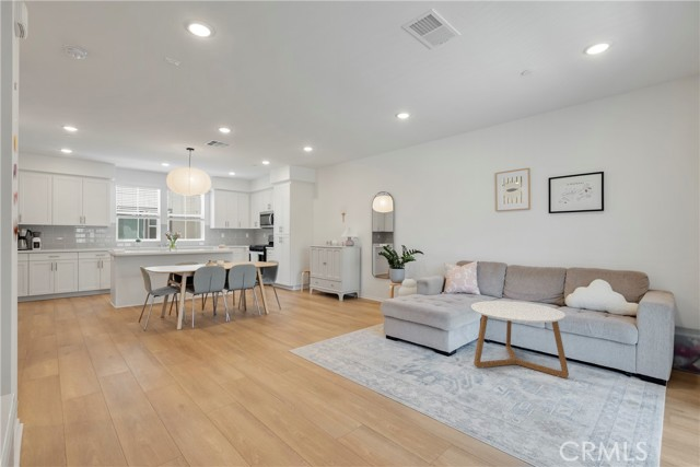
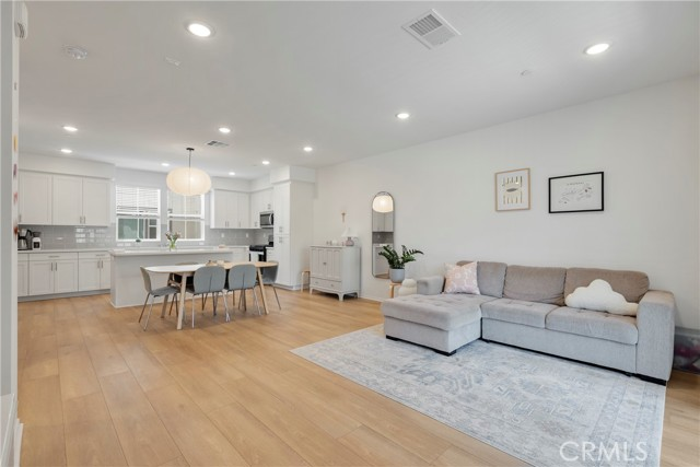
- coffee table [470,300,570,378]
